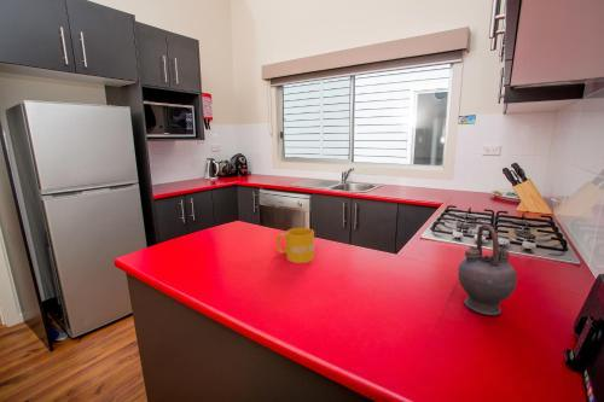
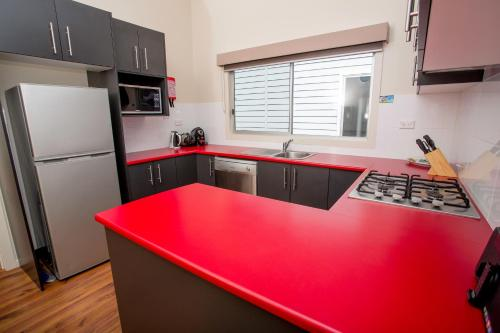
- teapot [457,223,518,316]
- mug [275,227,315,264]
